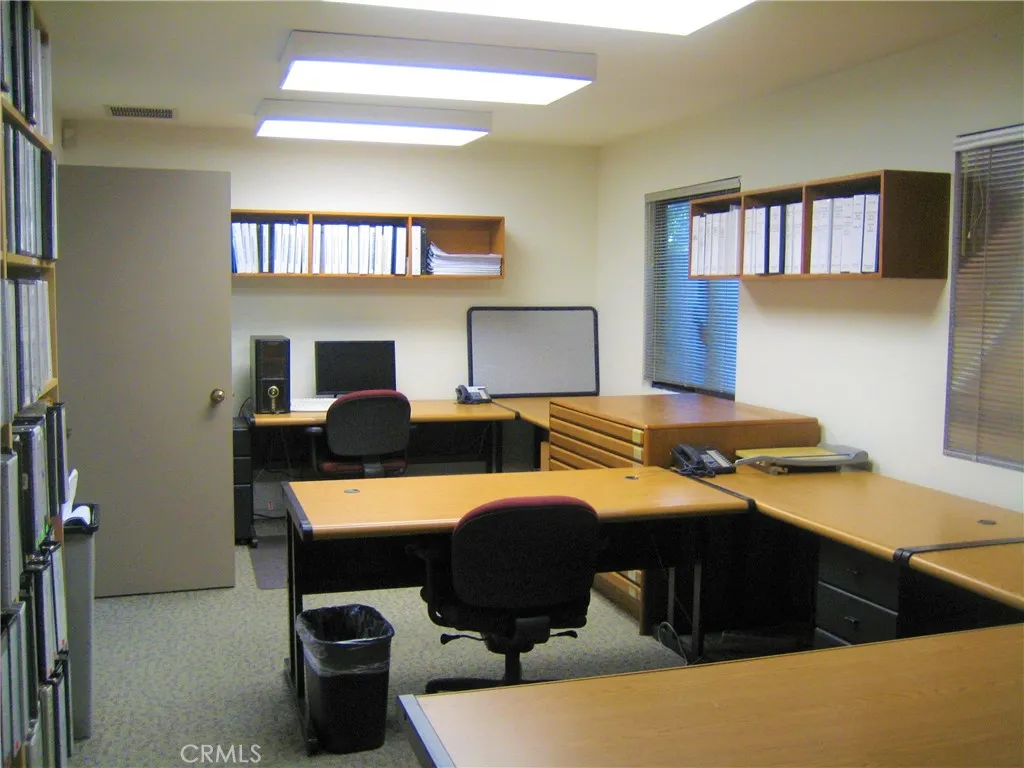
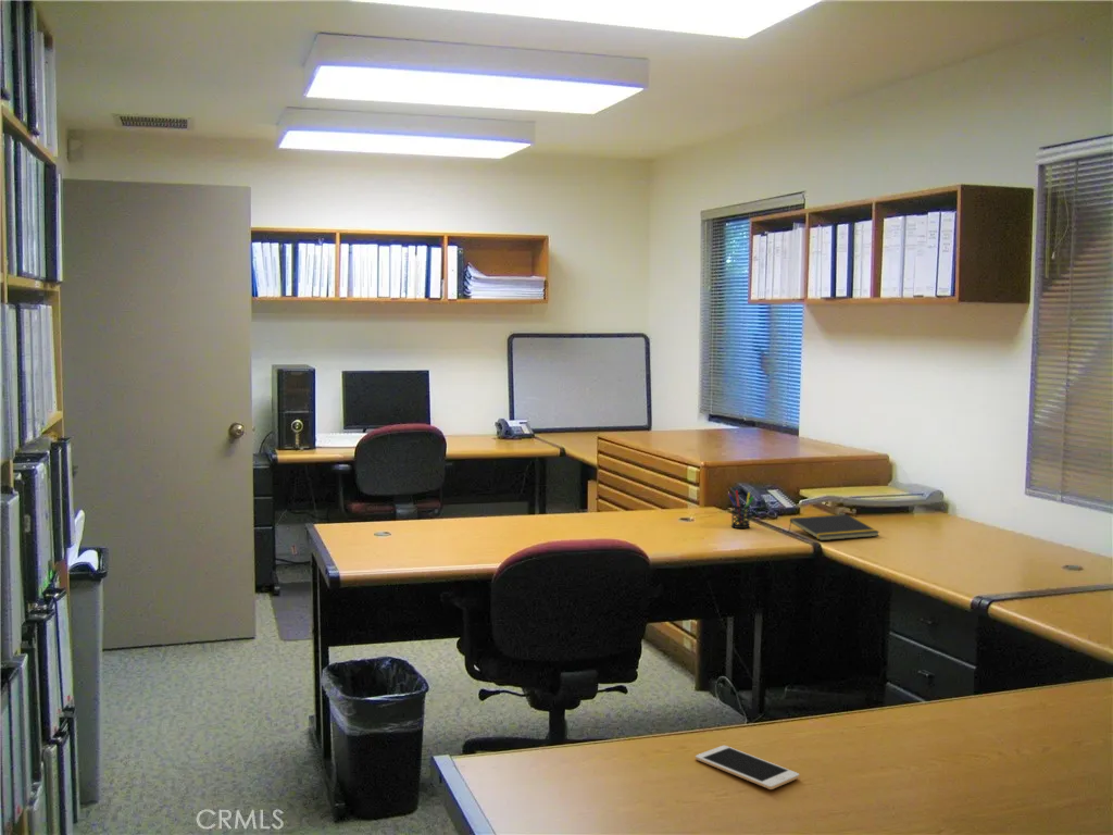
+ notepad [788,513,880,541]
+ pen holder [727,489,754,529]
+ cell phone [695,745,800,790]
